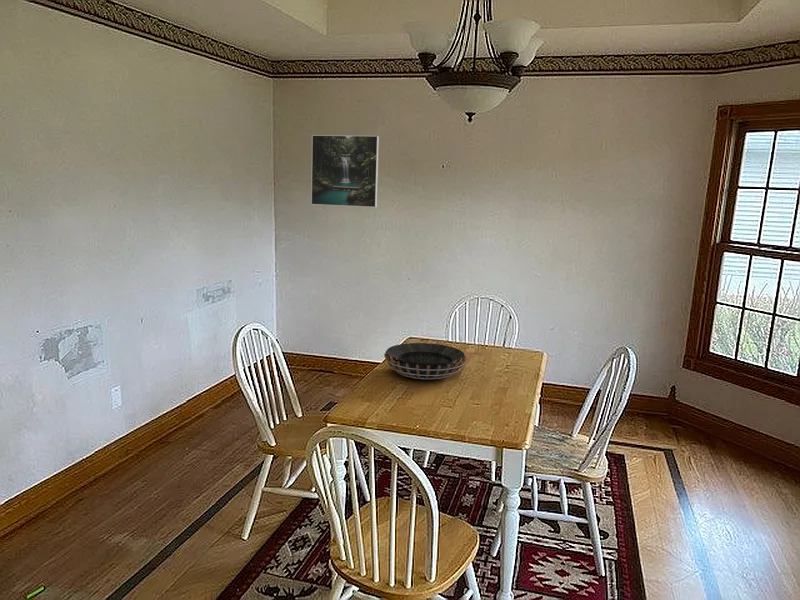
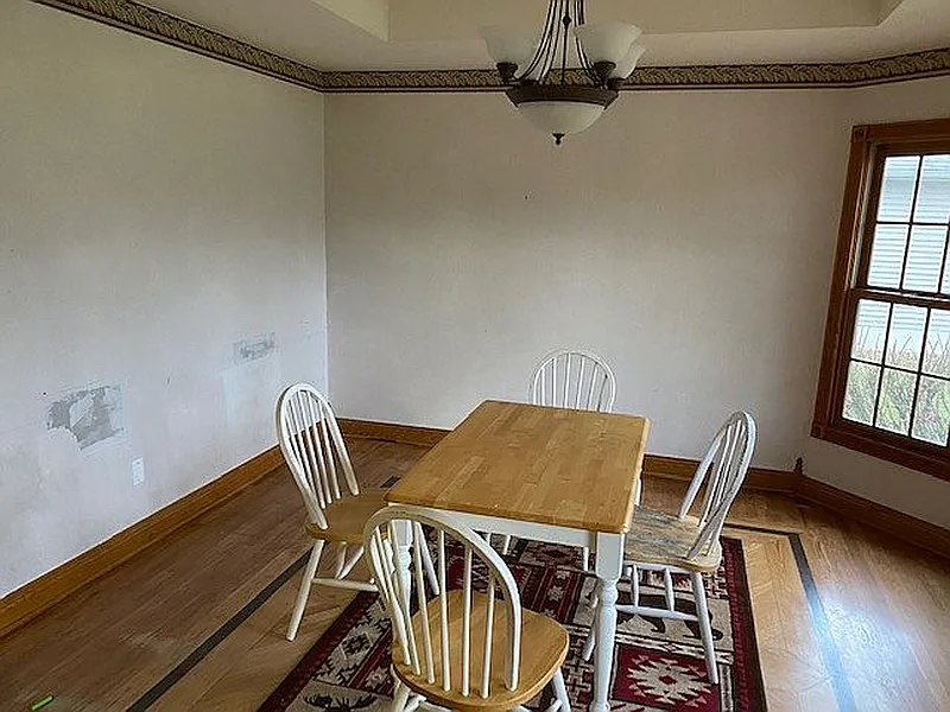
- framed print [310,134,380,208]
- decorative bowl [383,342,467,380]
